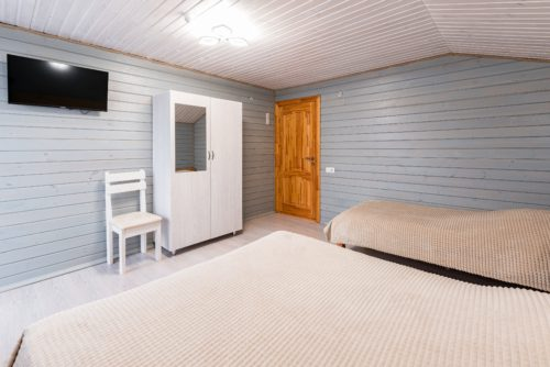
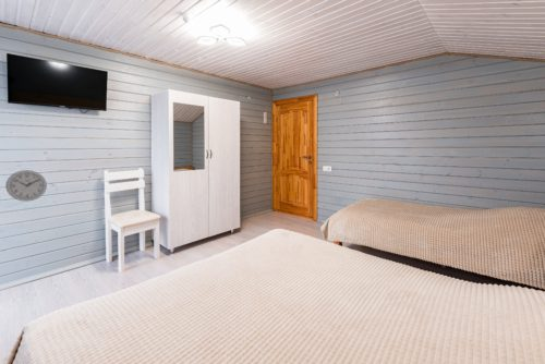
+ wall clock [4,169,48,203]
